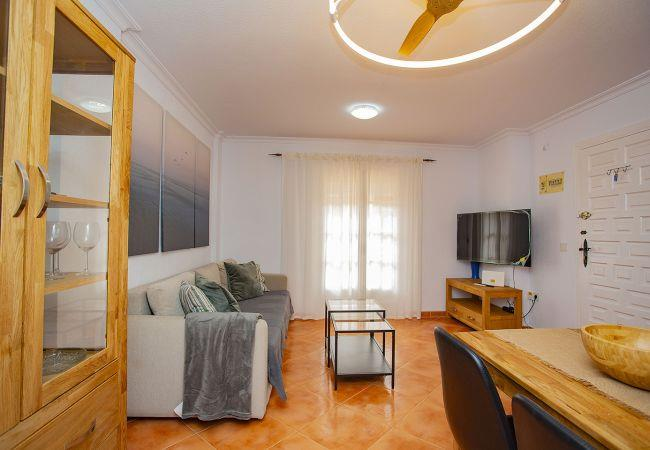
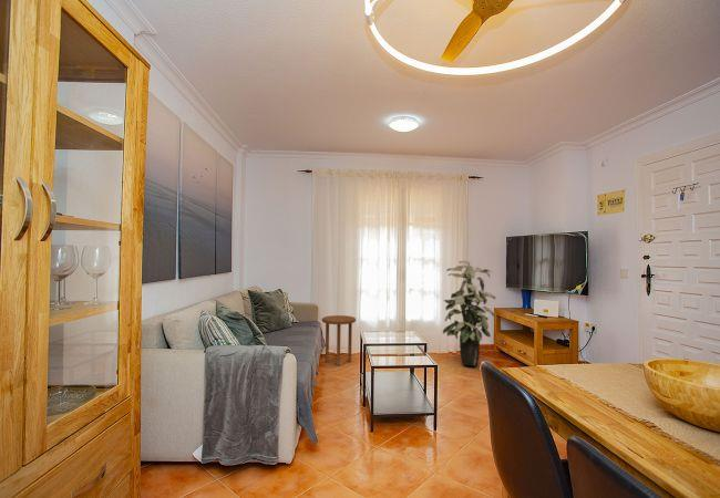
+ indoor plant [442,259,497,367]
+ side table [321,314,357,366]
